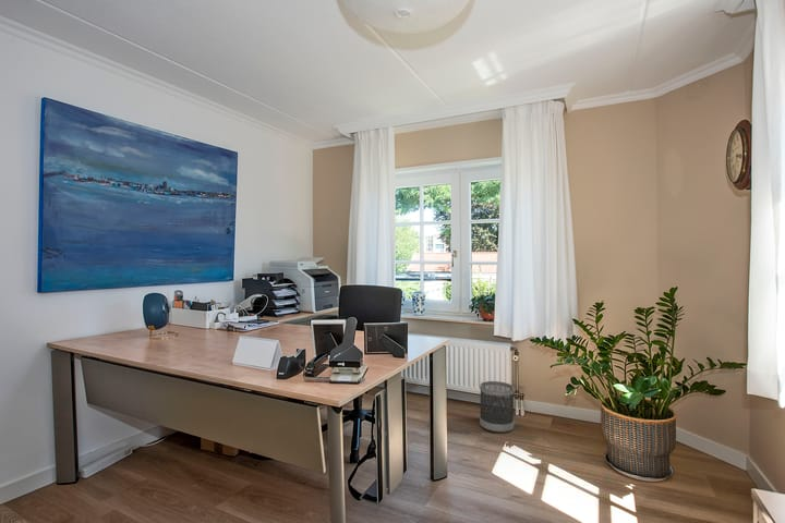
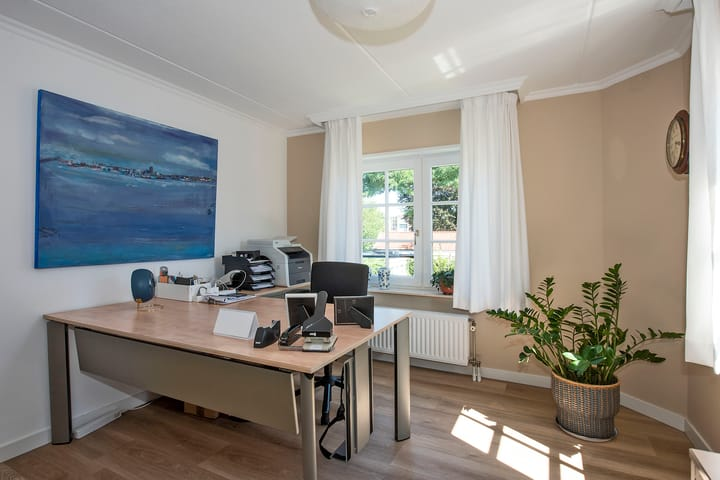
- wastebasket [479,380,516,434]
